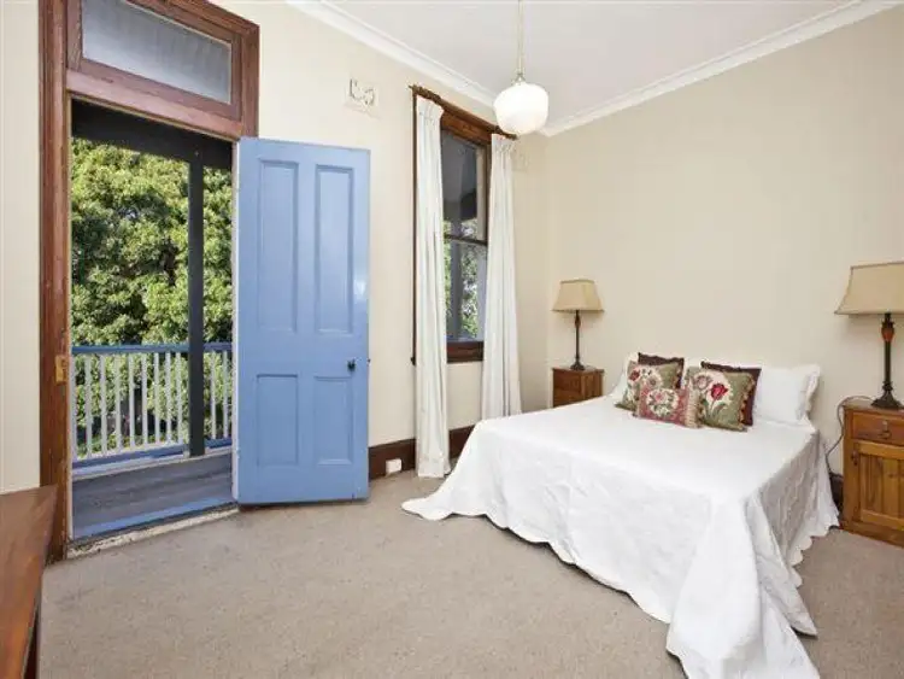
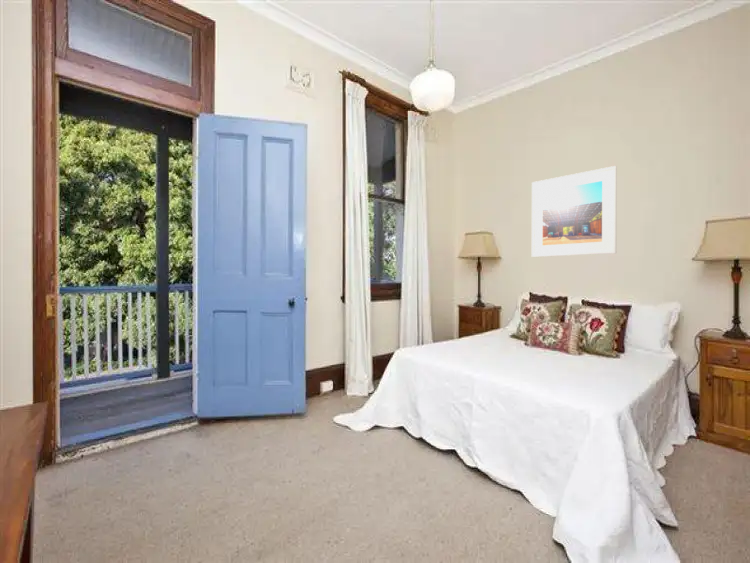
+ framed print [531,165,618,258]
